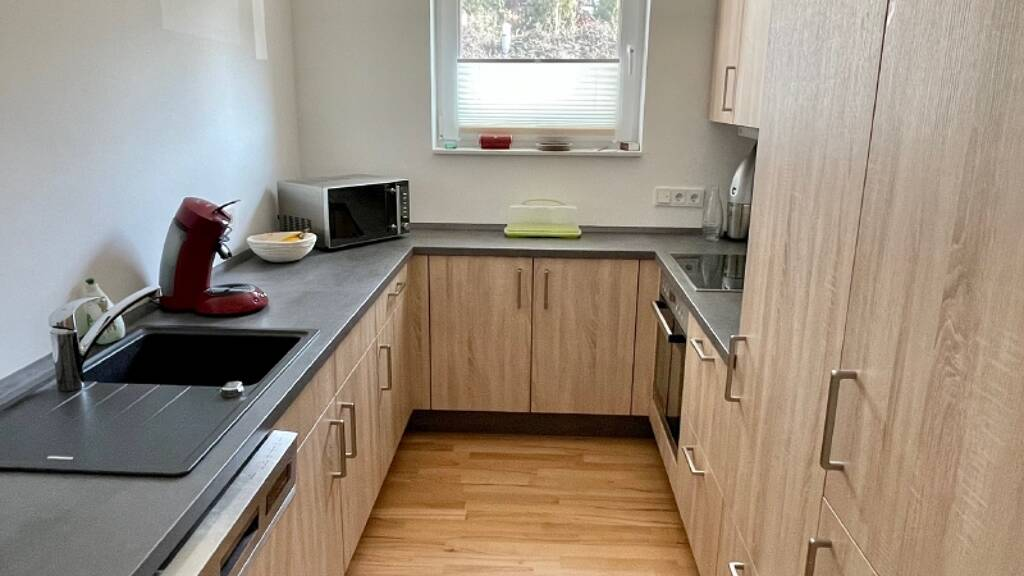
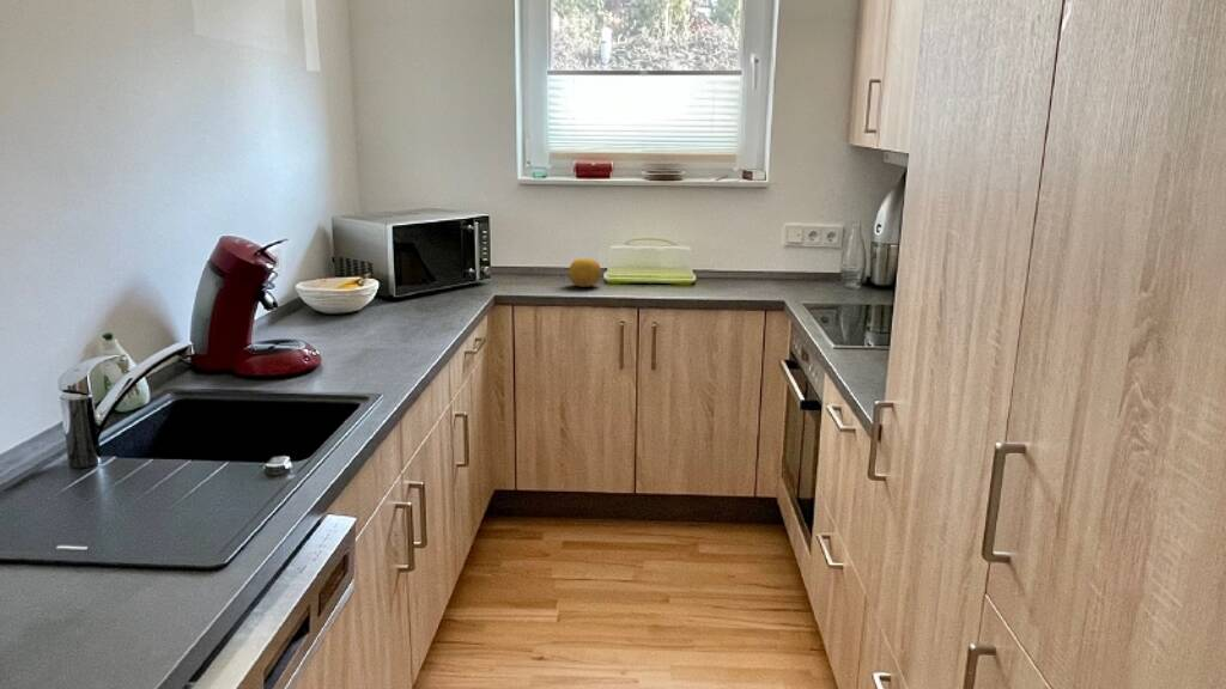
+ fruit [568,257,602,288]
